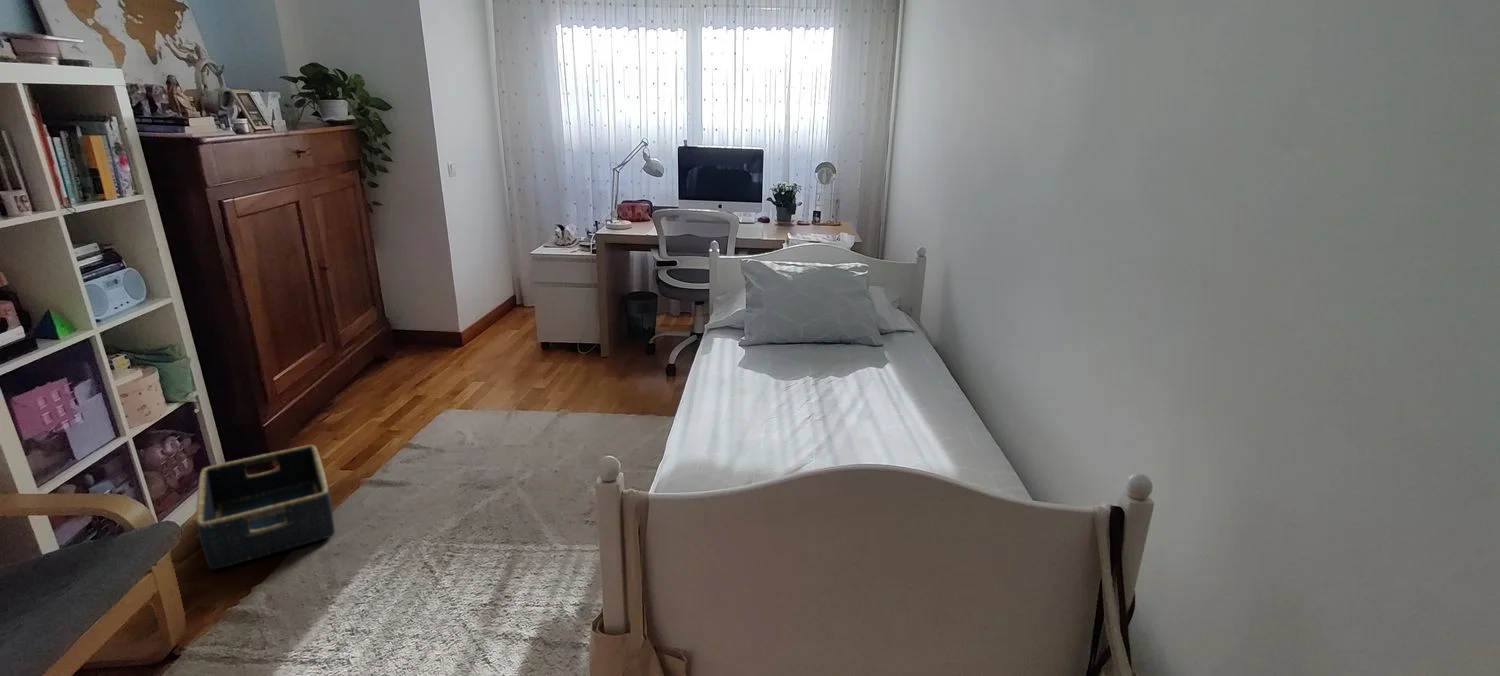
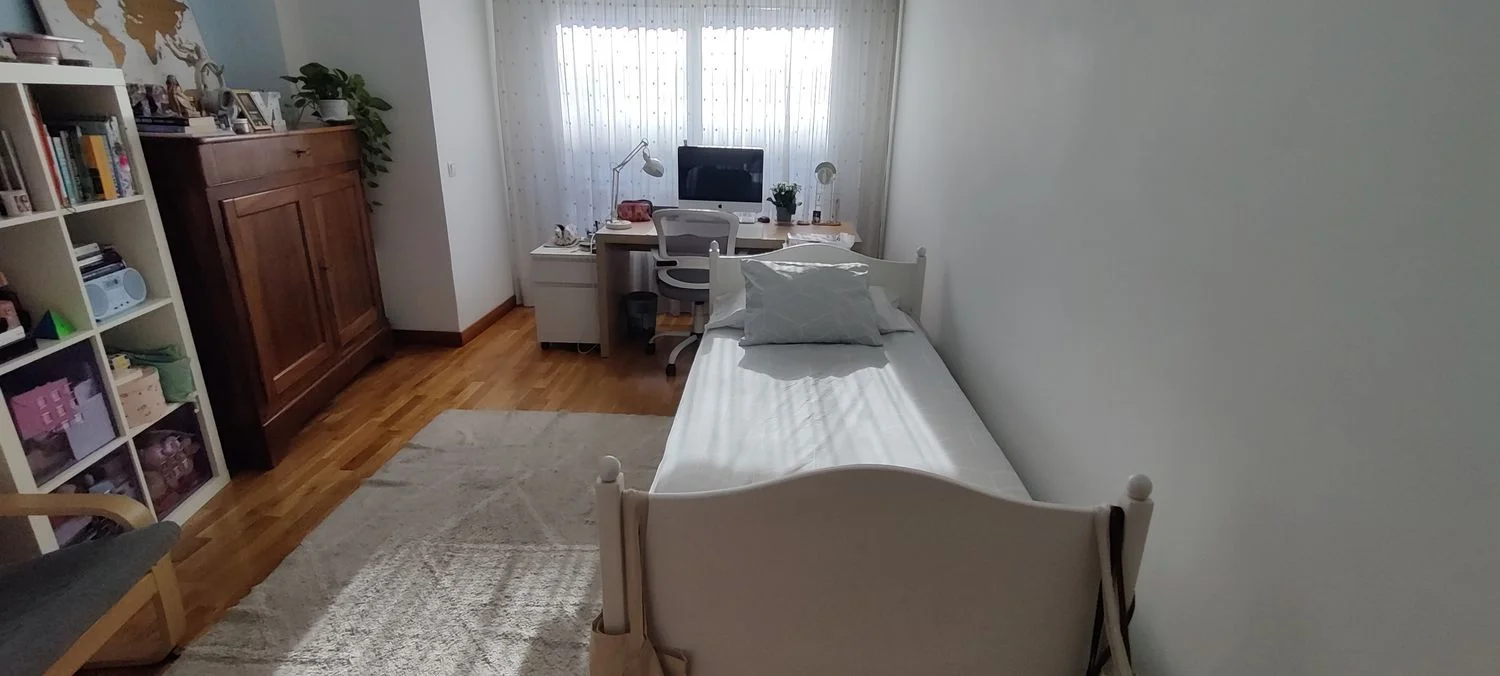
- basket [195,444,336,570]
